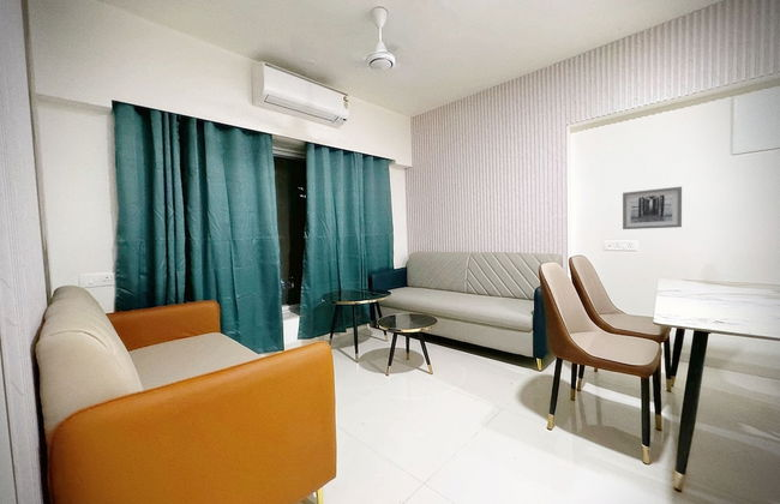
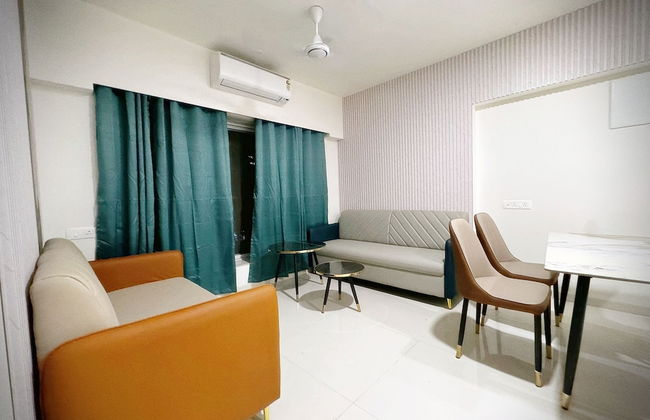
- wall art [622,185,683,230]
